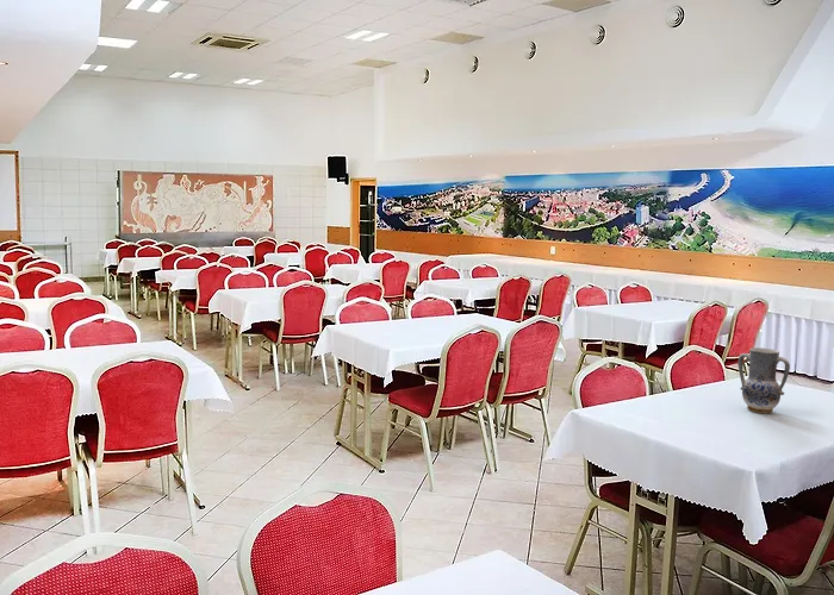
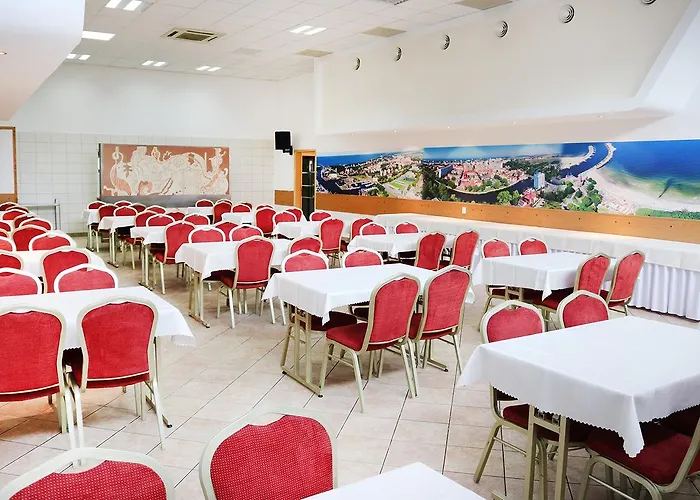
- vase [737,346,791,414]
